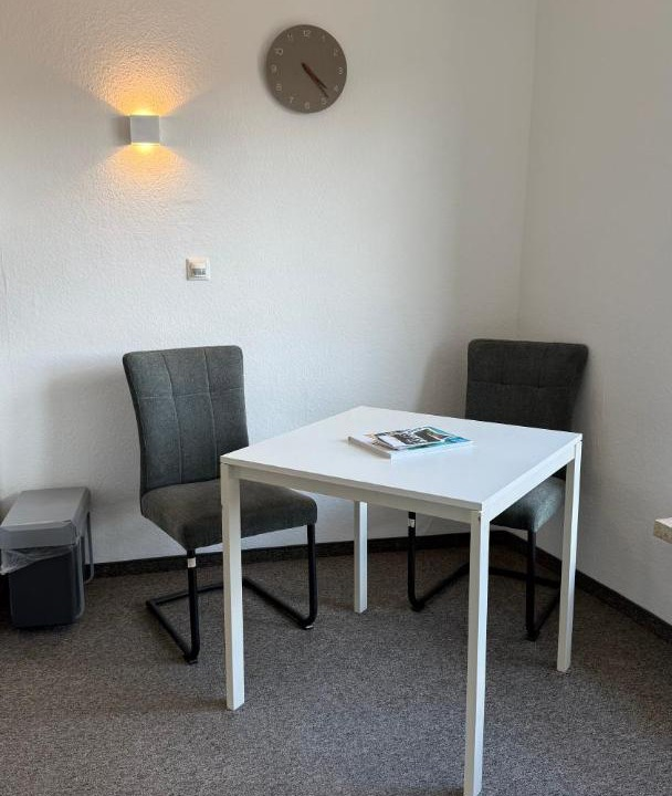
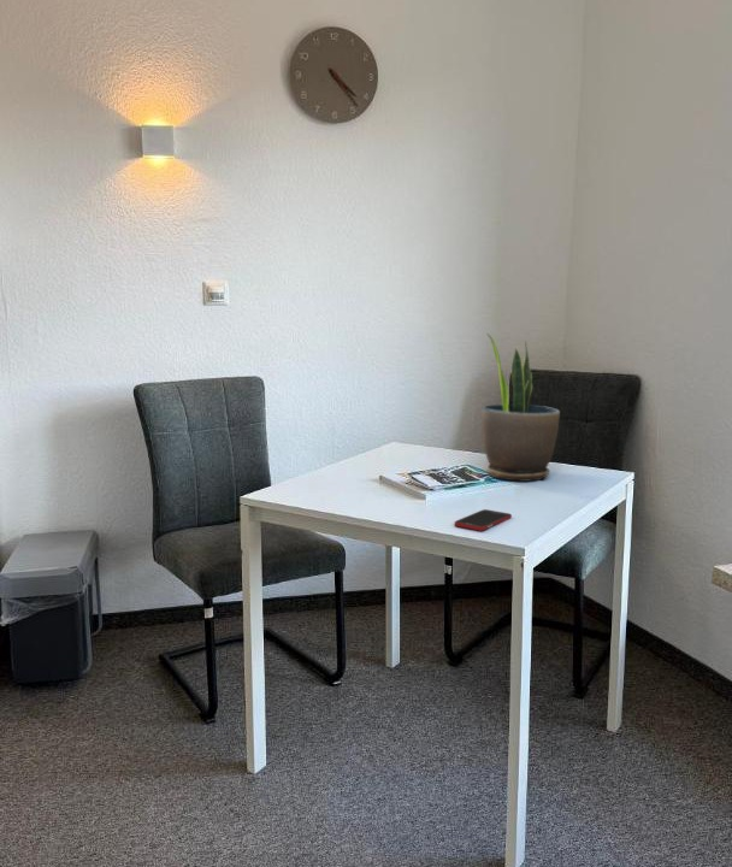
+ potted plant [480,332,561,483]
+ cell phone [454,508,513,532]
